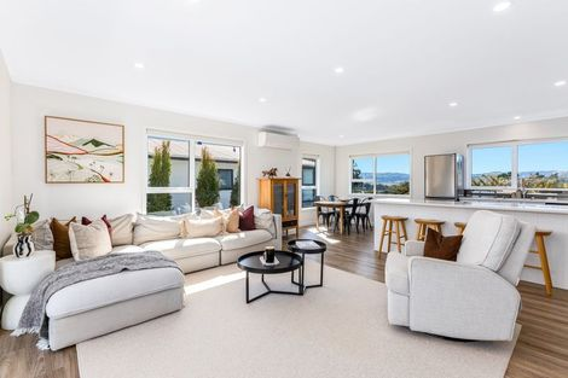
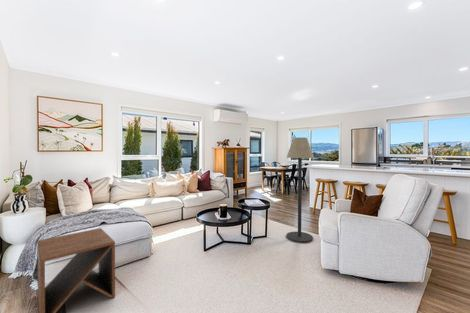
+ side table [36,227,116,313]
+ floor lamp [285,136,315,243]
